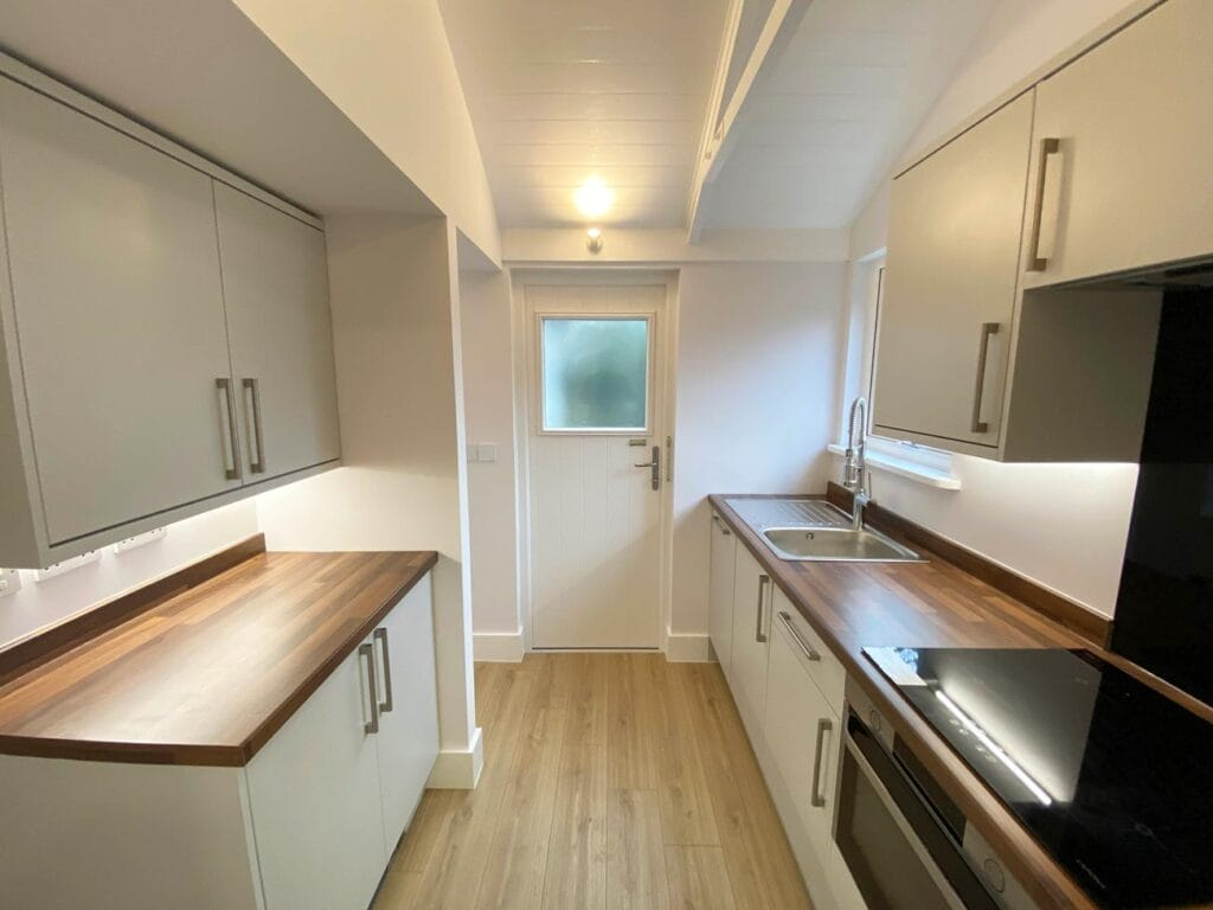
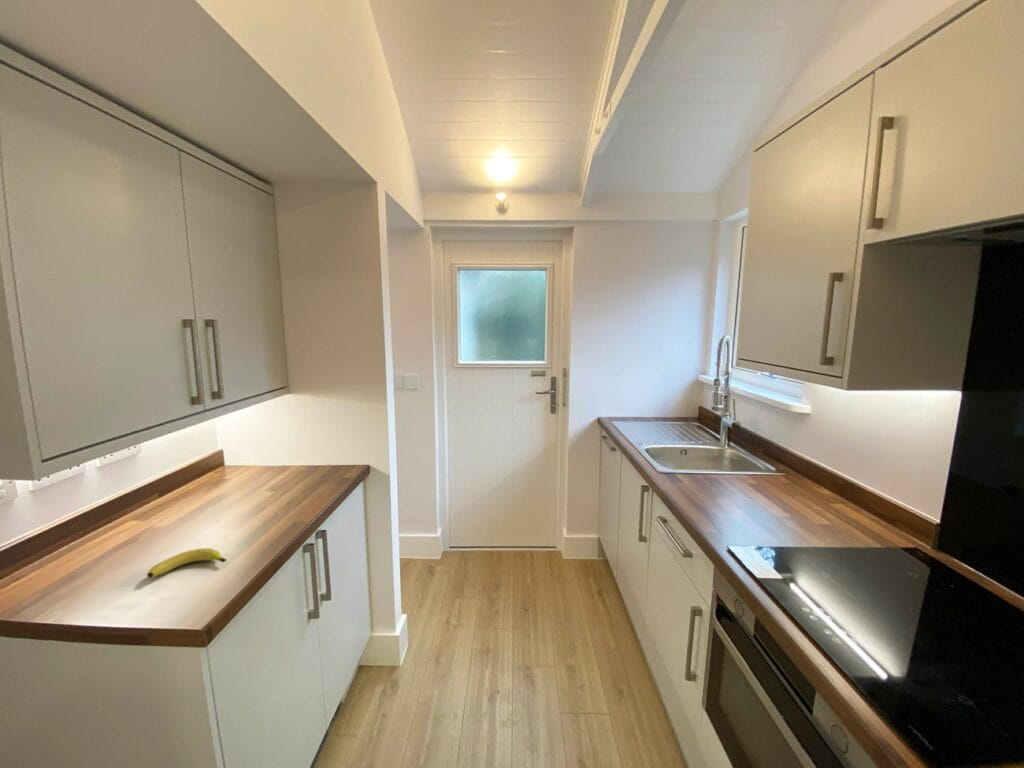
+ fruit [146,547,227,579]
